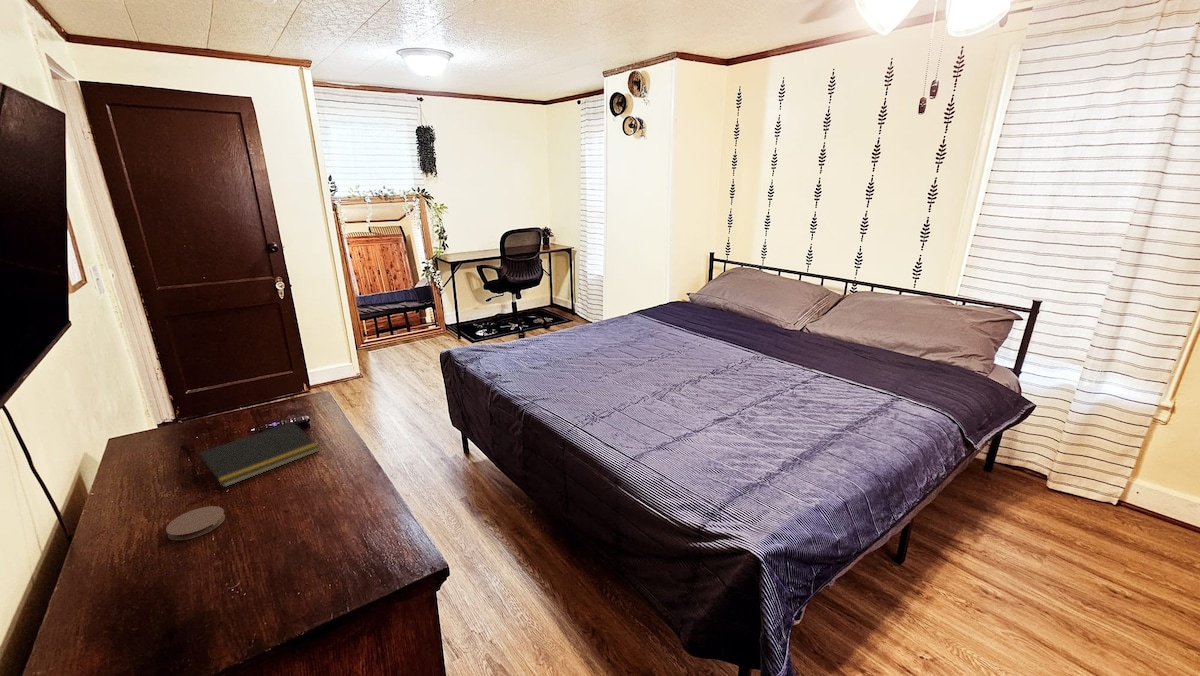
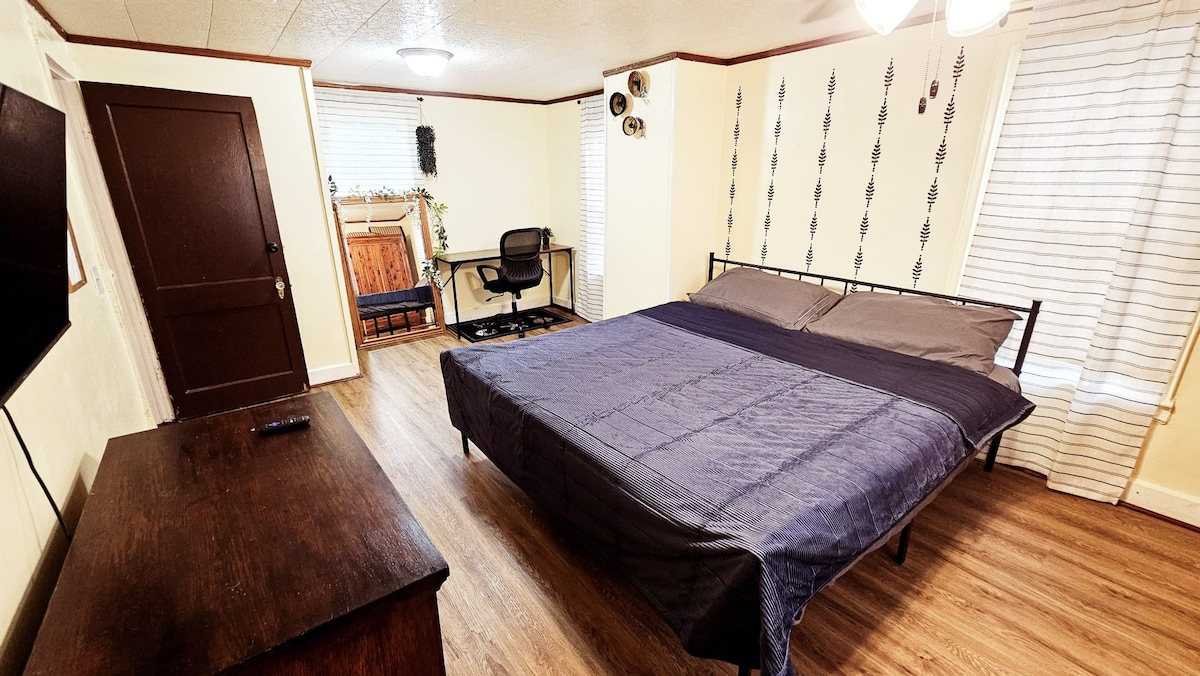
- coaster [165,505,226,541]
- notepad [198,421,321,489]
